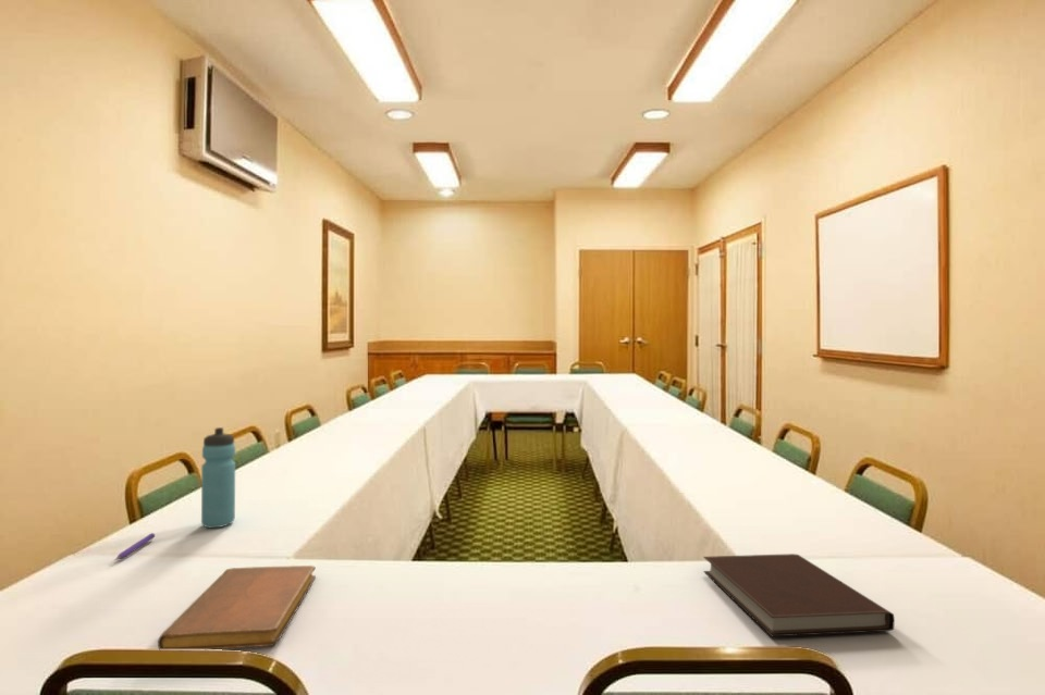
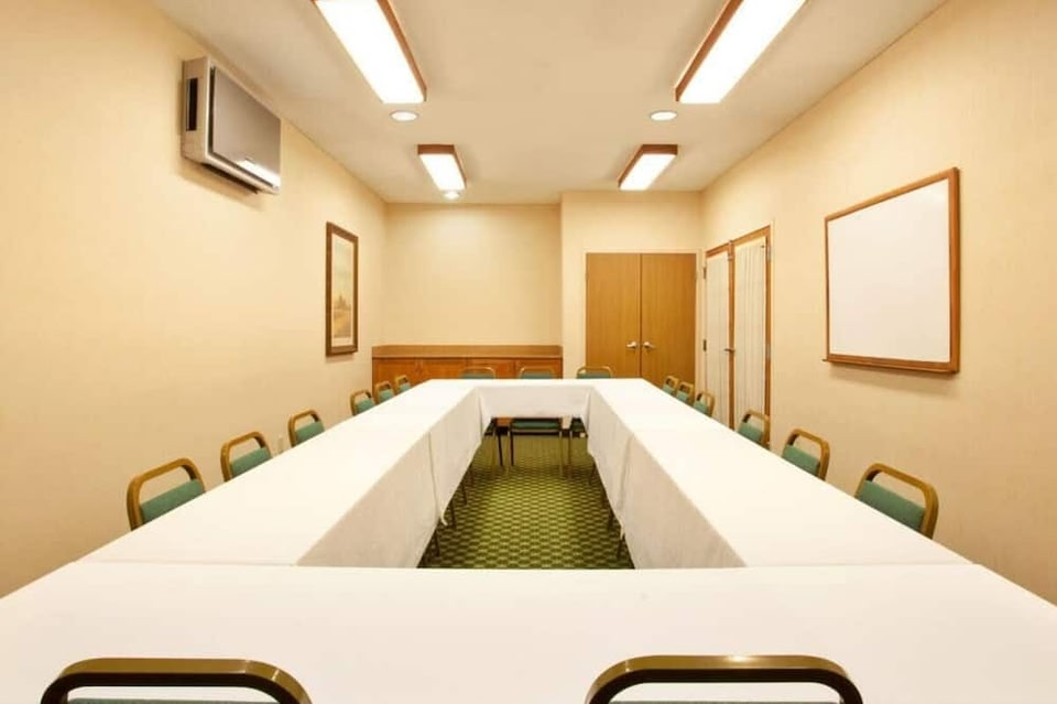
- pen [114,532,156,561]
- notebook [702,553,896,637]
- water bottle [200,426,236,529]
- notebook [157,564,317,650]
